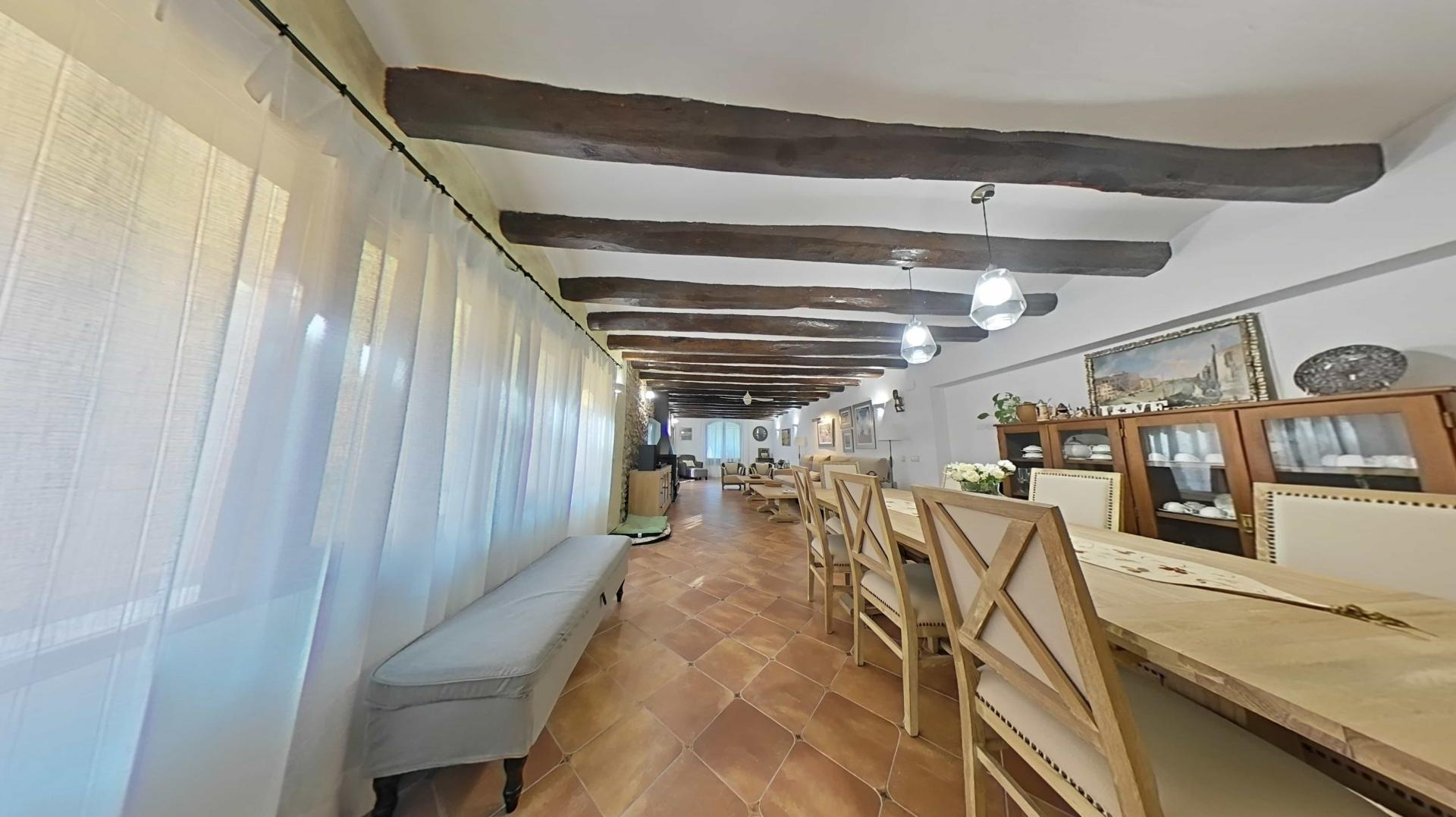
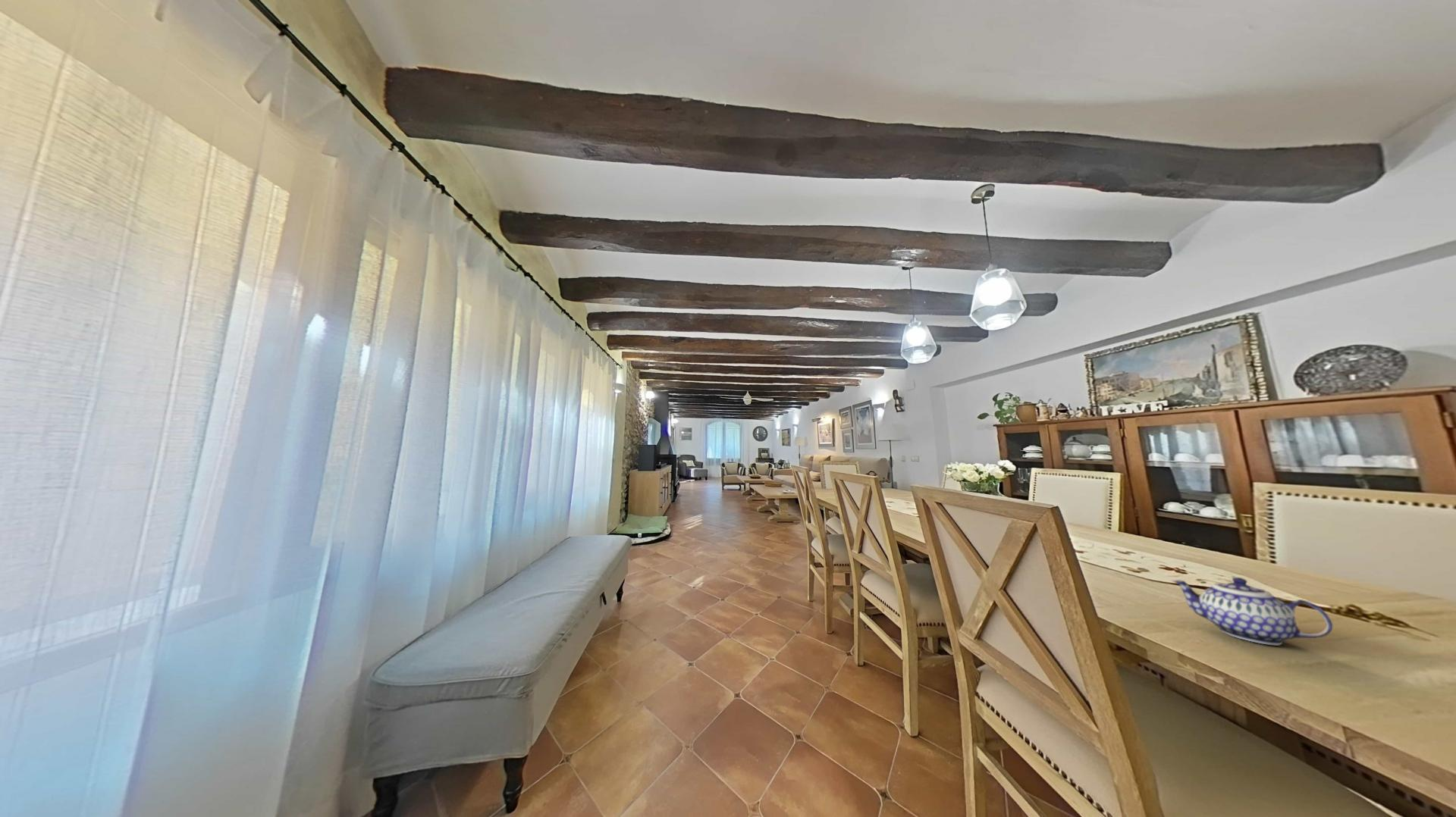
+ teapot [1172,577,1333,646]
